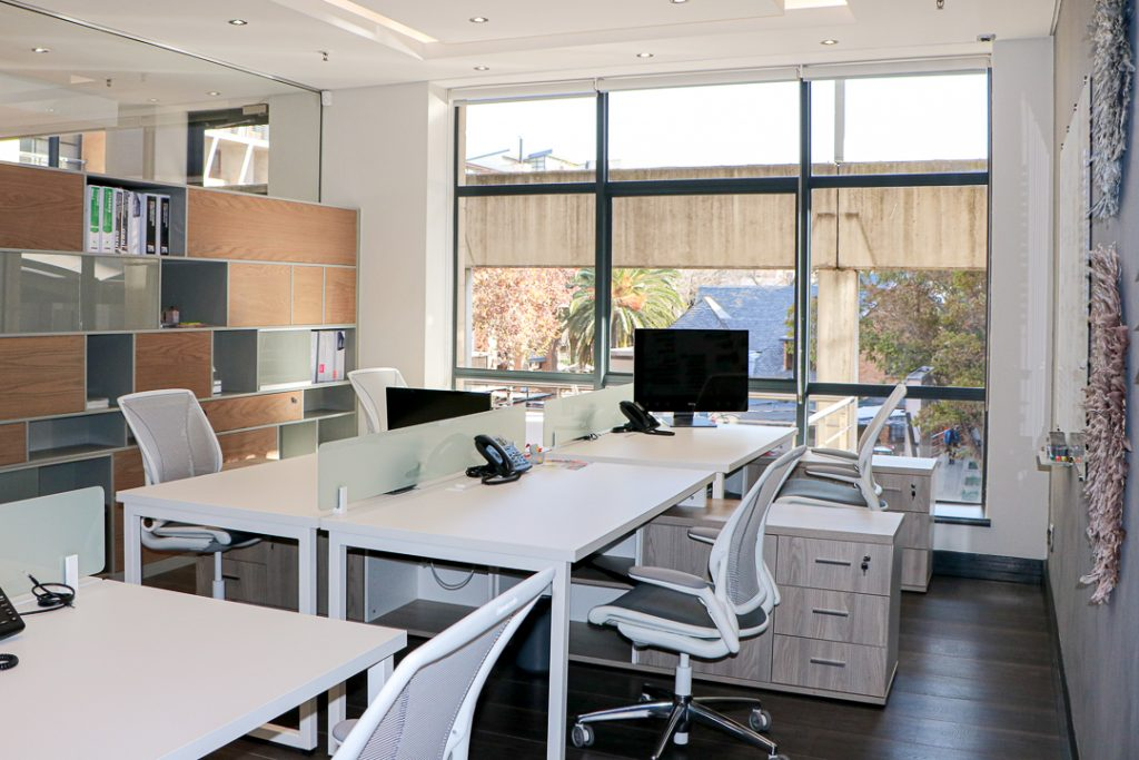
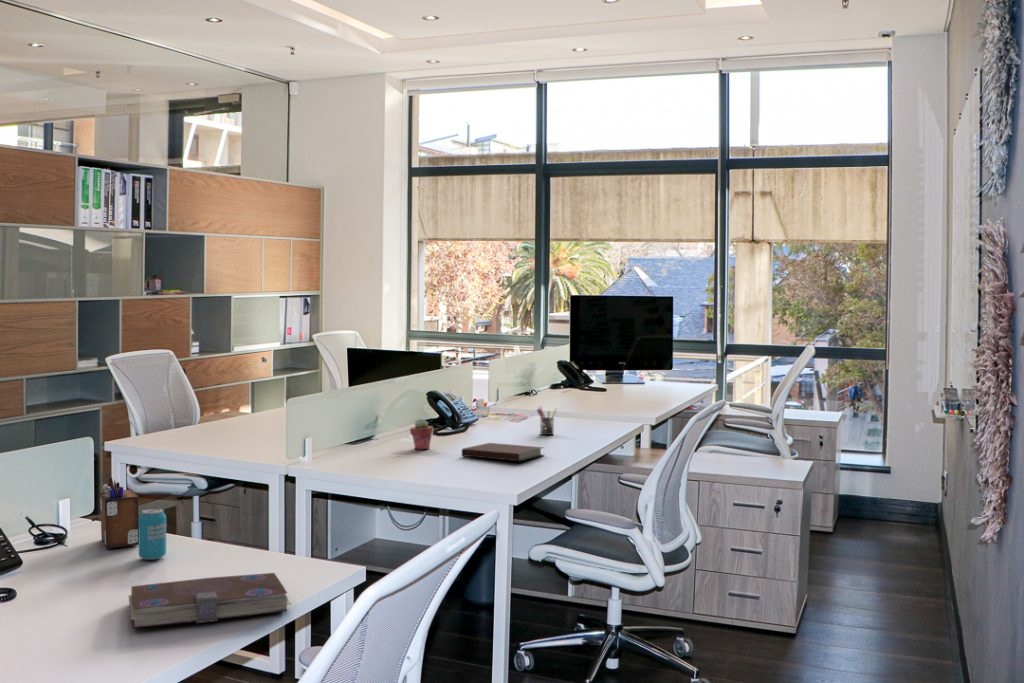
+ beverage can [138,508,167,561]
+ desk organizer [99,473,140,549]
+ book [127,572,293,629]
+ notebook [461,442,546,462]
+ pen holder [536,405,558,436]
+ potted succulent [409,417,434,450]
